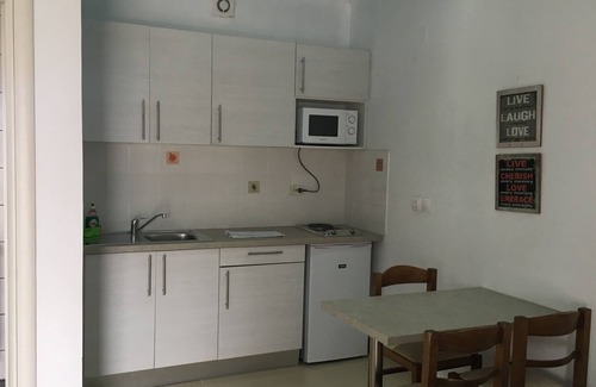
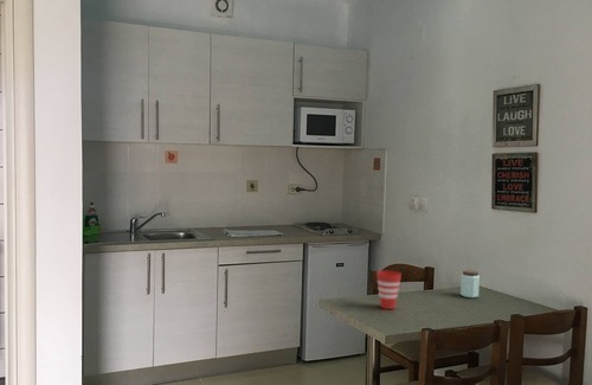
+ peanut butter [459,269,481,299]
+ cup [375,270,403,310]
